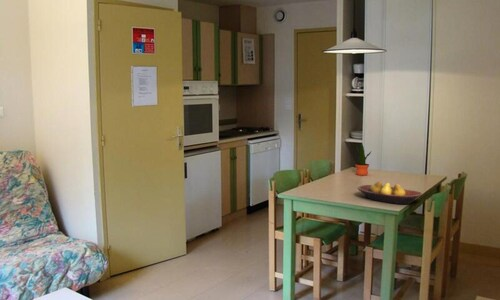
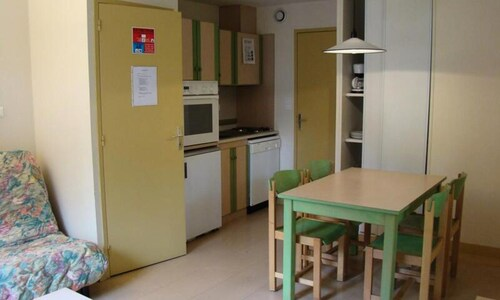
- potted plant [354,142,372,176]
- fruit bowl [357,180,423,205]
